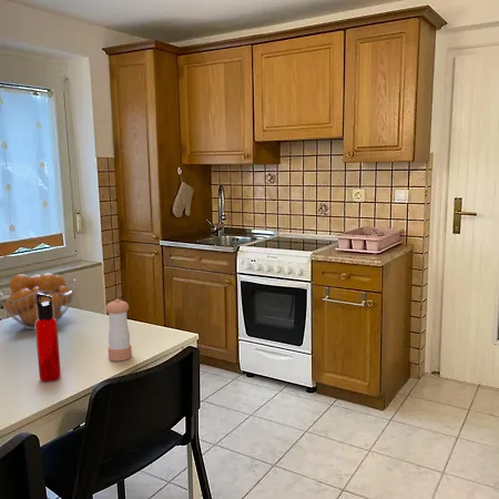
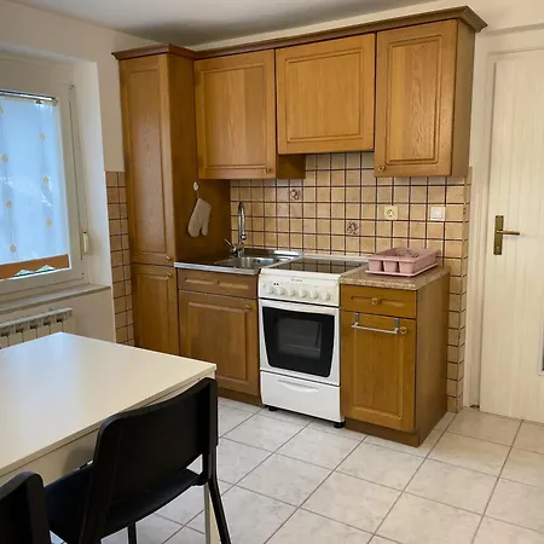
- fruit basket [0,273,77,330]
- pepper shaker [105,298,133,361]
- water bottle [34,293,62,383]
